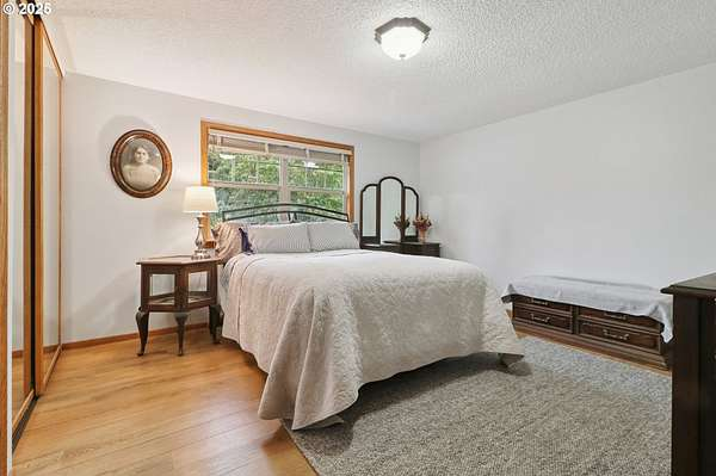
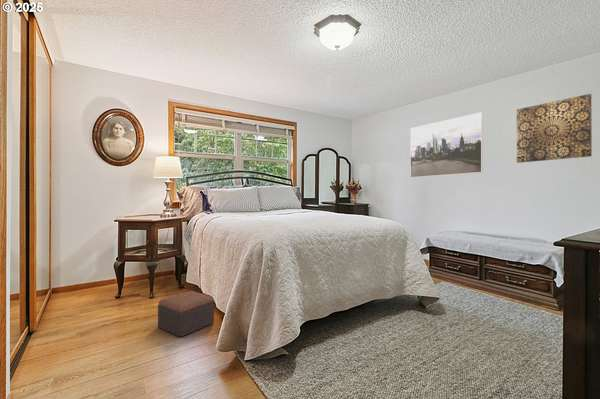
+ wall art [516,93,593,164]
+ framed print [409,111,484,179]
+ footstool [157,290,215,338]
